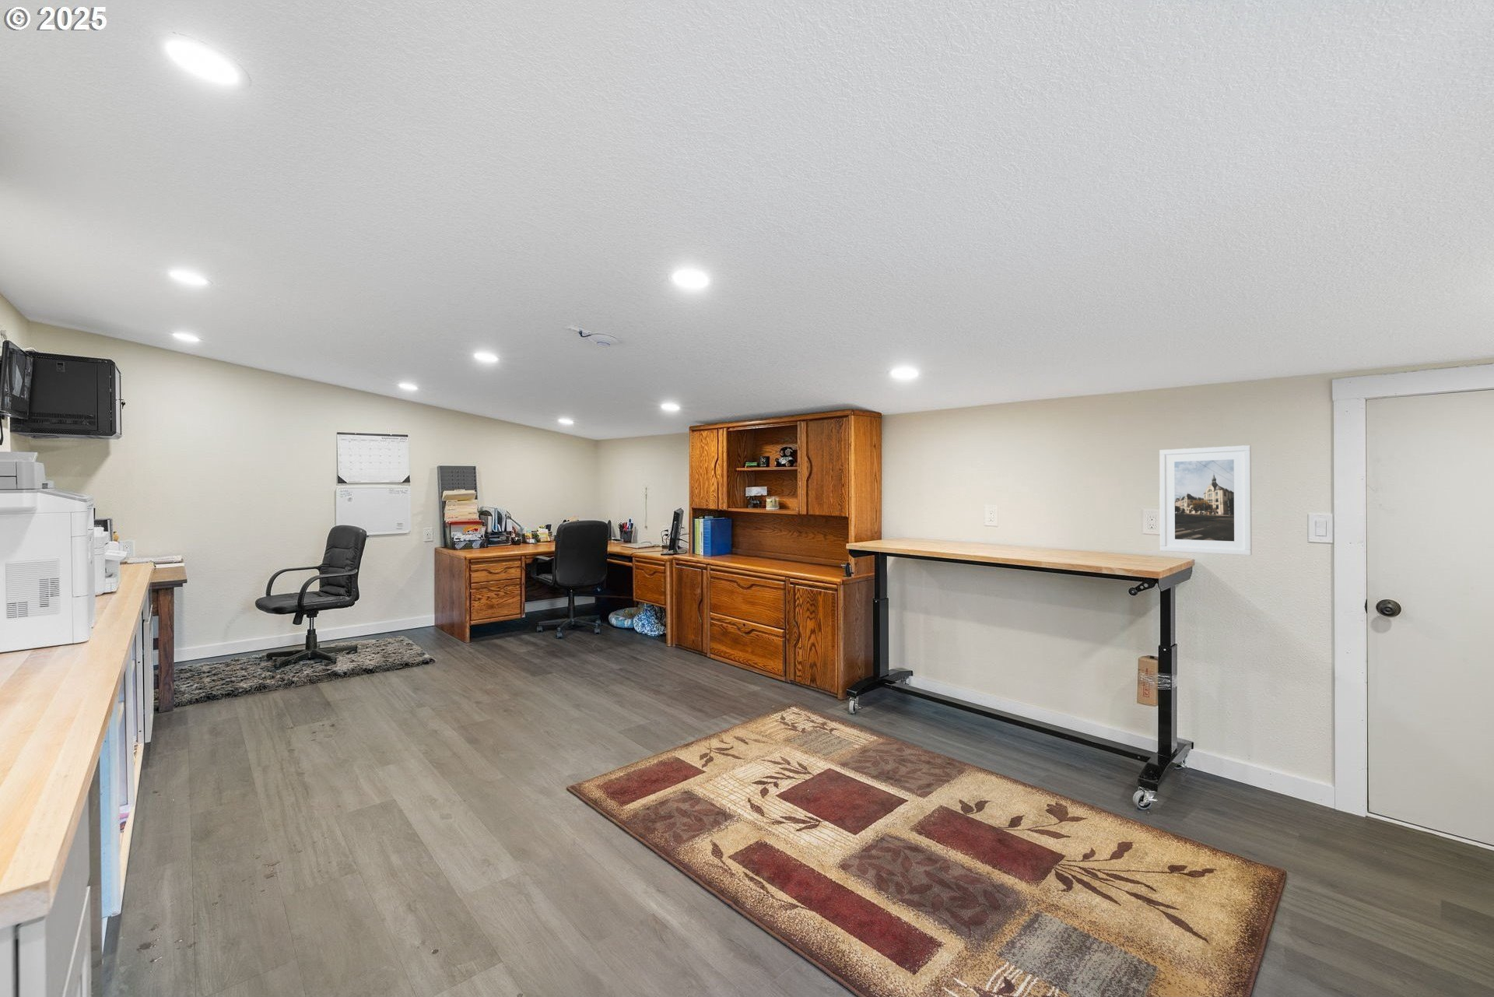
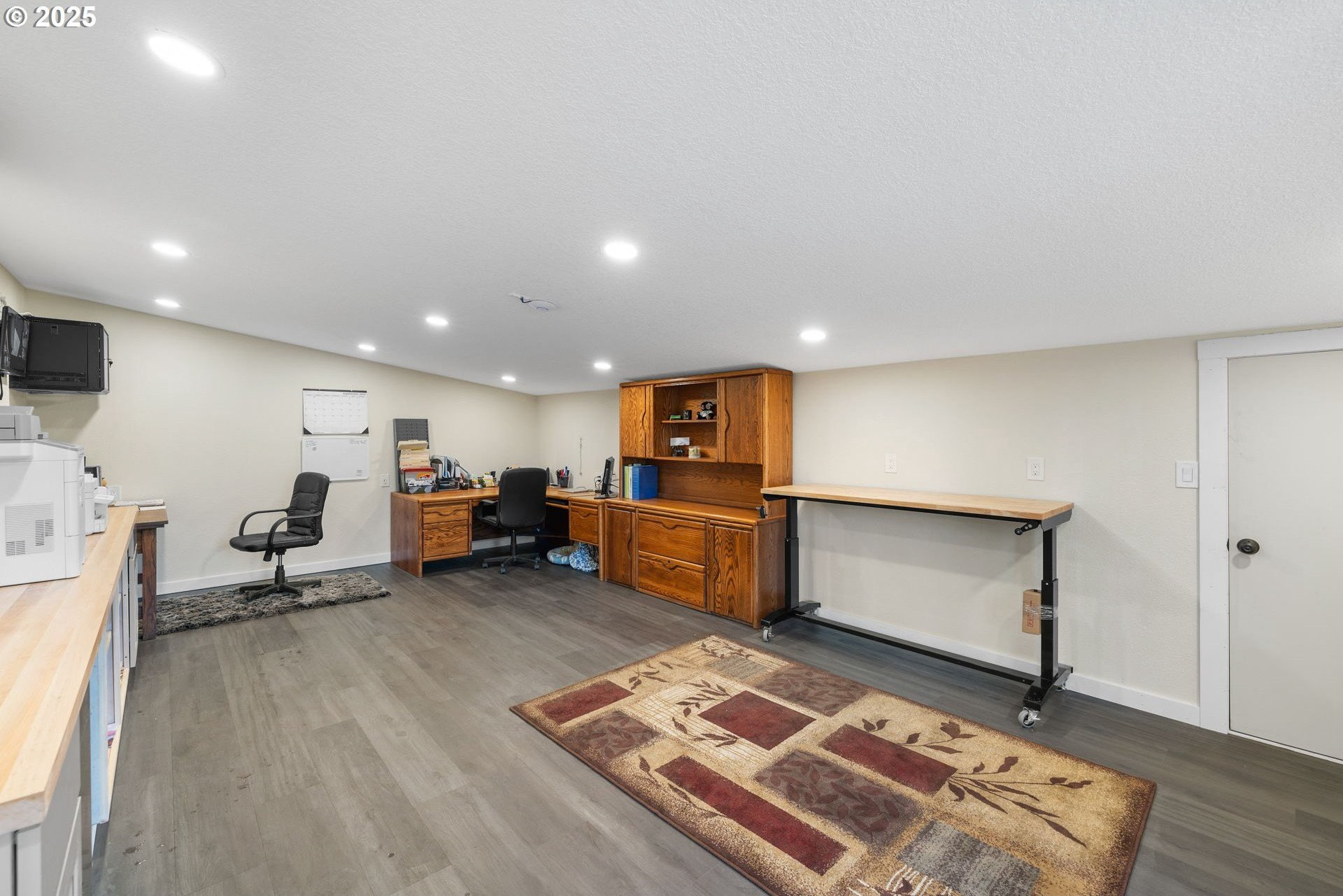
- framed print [1159,444,1253,556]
